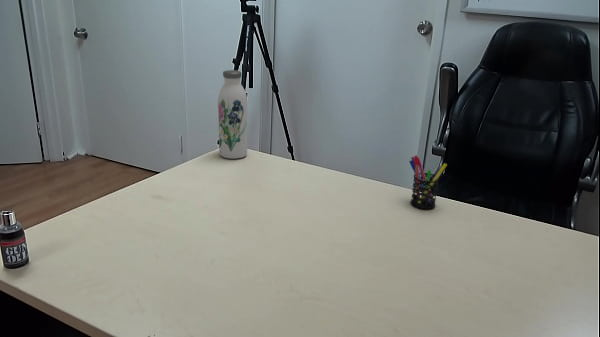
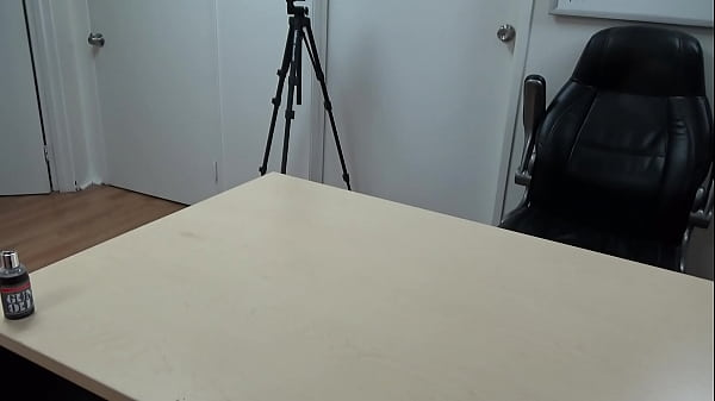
- water bottle [217,69,248,160]
- pen holder [408,154,448,210]
